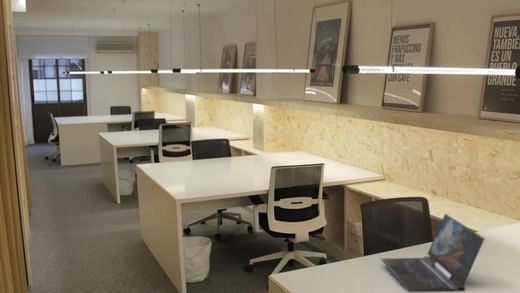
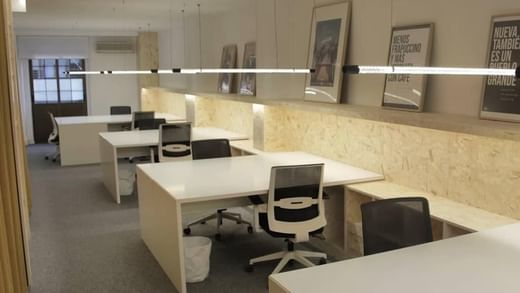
- laptop [380,213,486,293]
